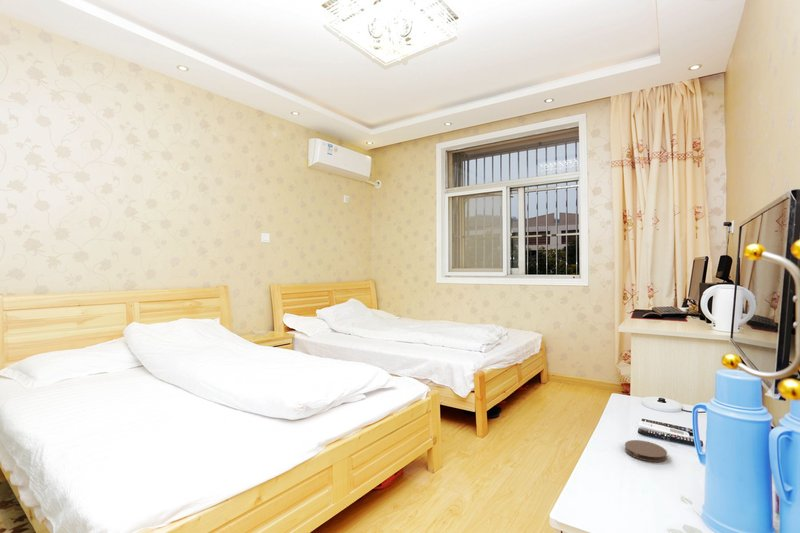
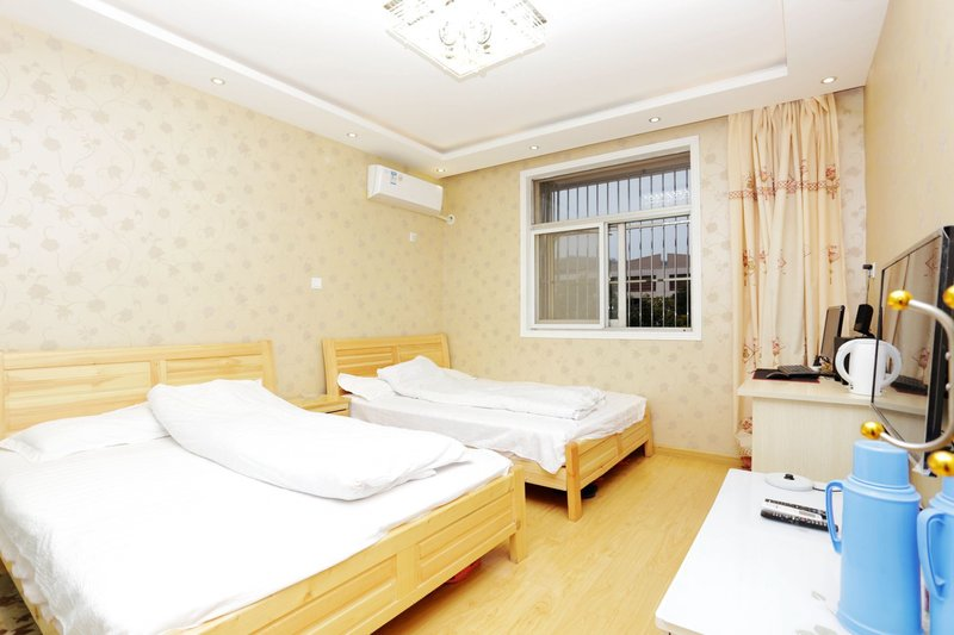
- coaster [624,439,668,463]
